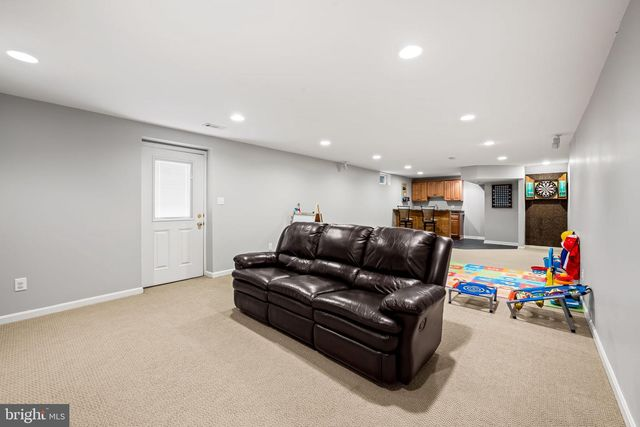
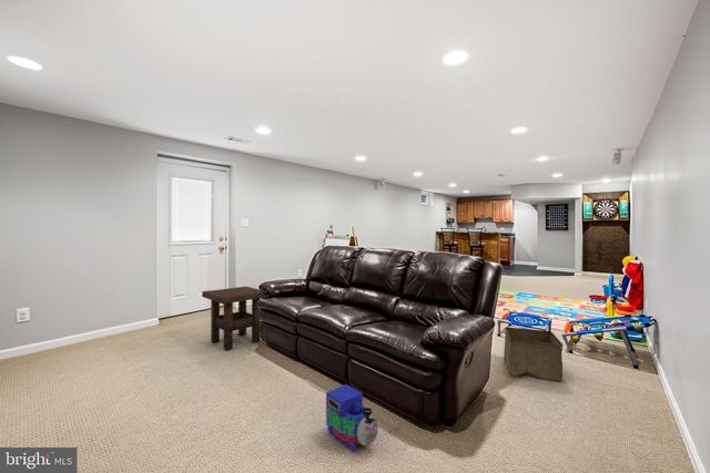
+ toy train [325,383,379,453]
+ storage bin [503,326,565,383]
+ side table [201,286,264,351]
